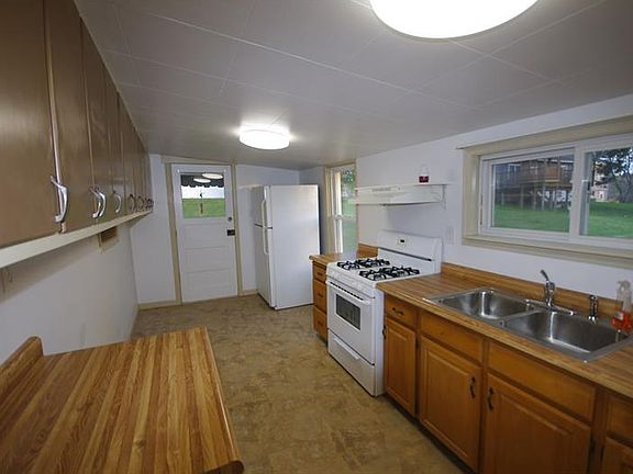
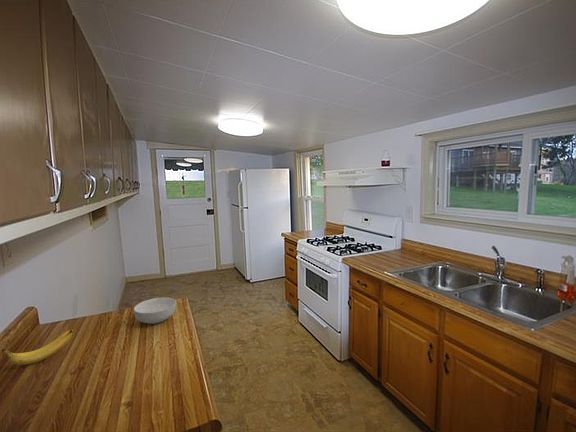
+ banana [0,329,74,365]
+ cereal bowl [133,296,177,325]
